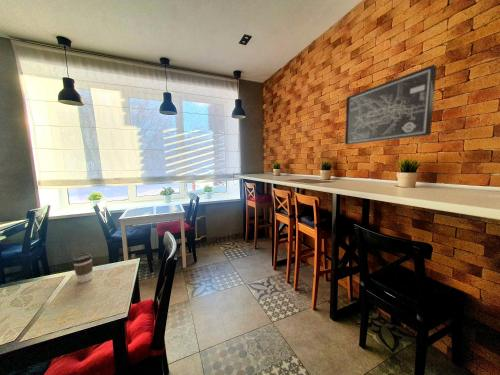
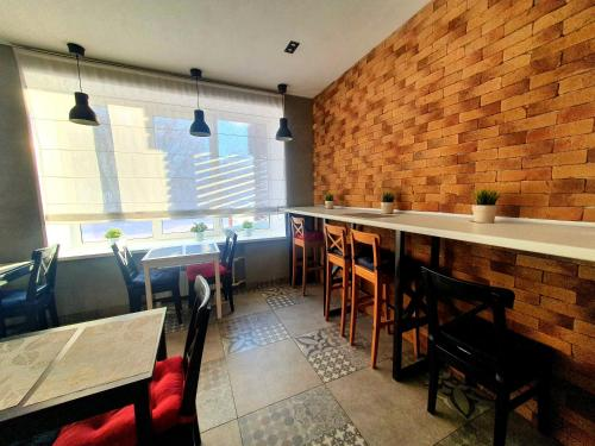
- wall art [344,64,438,146]
- coffee cup [72,253,94,284]
